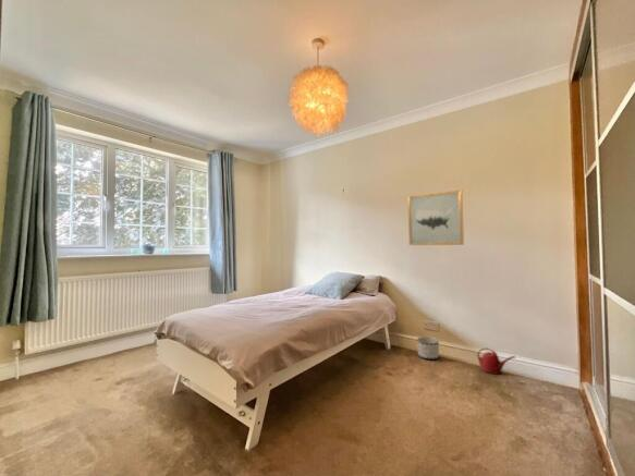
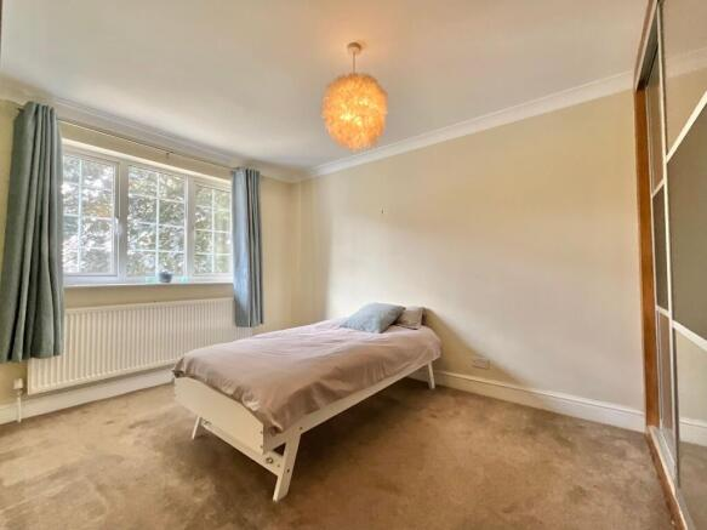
- planter [416,335,440,361]
- watering can [477,347,516,376]
- wall art [406,188,465,246]
